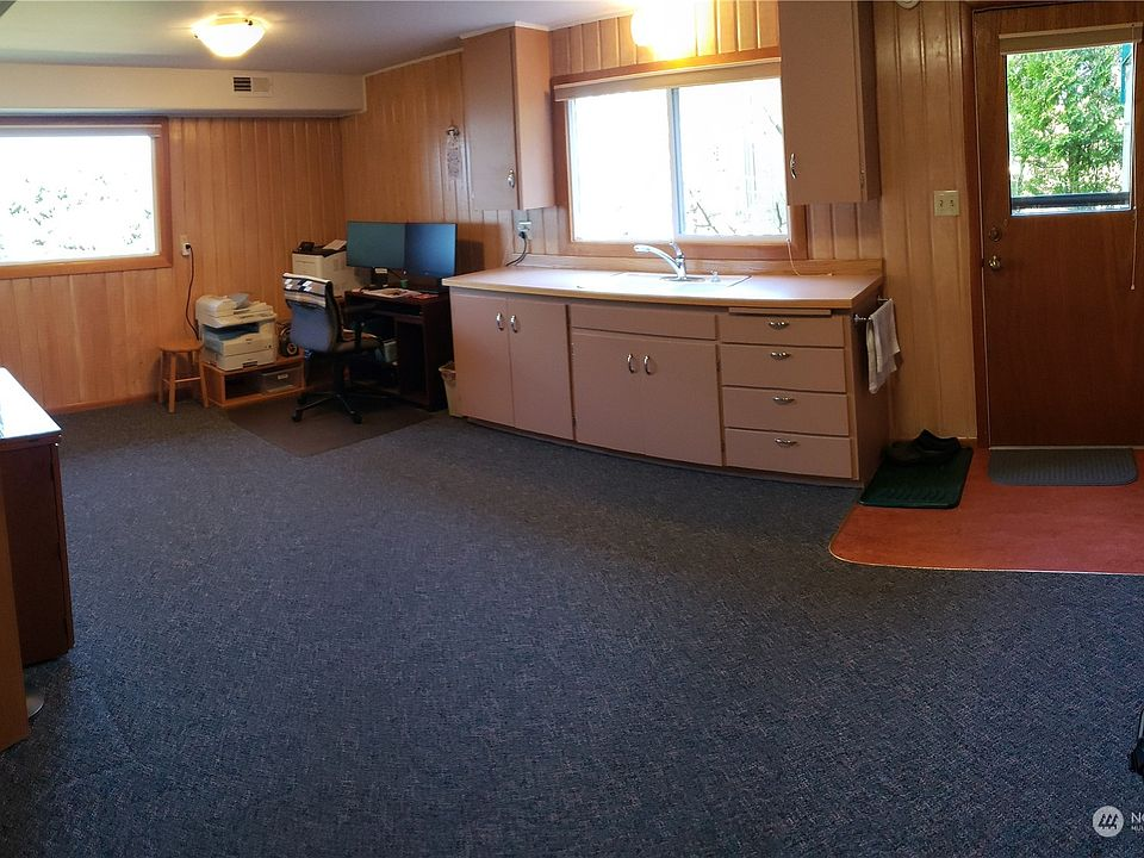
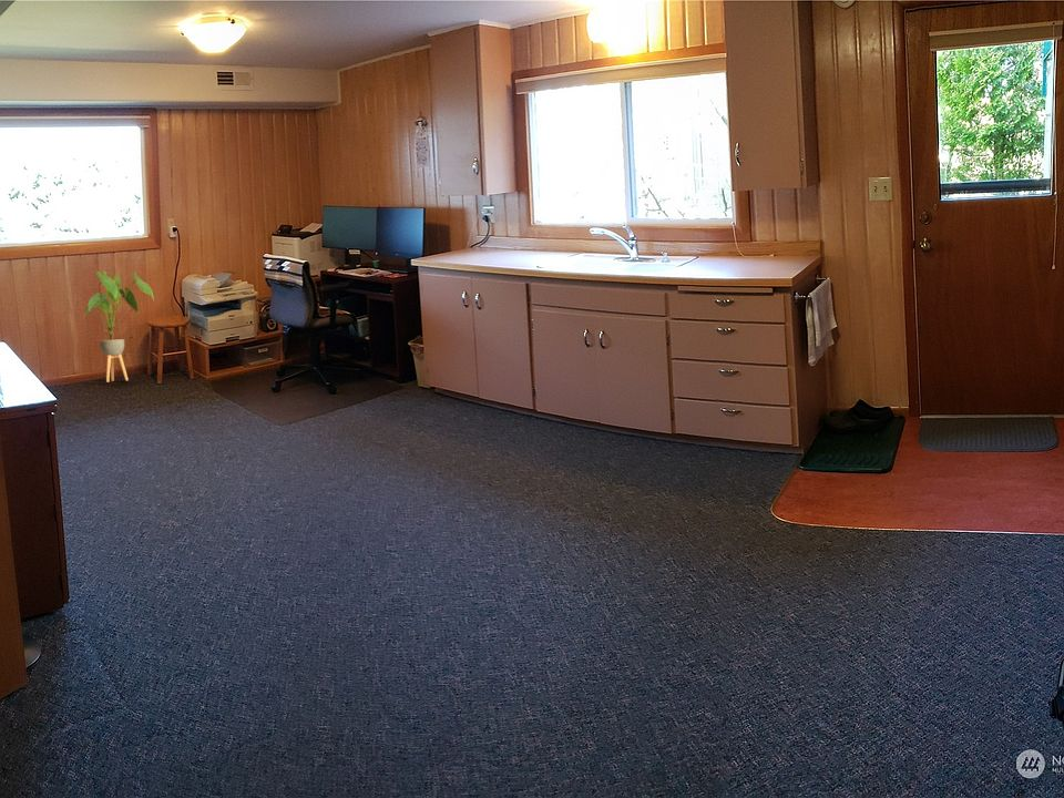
+ house plant [83,270,155,383]
